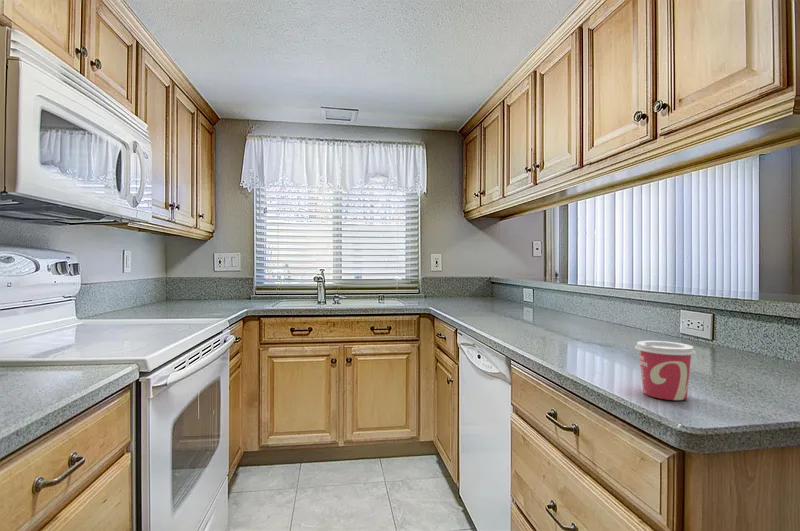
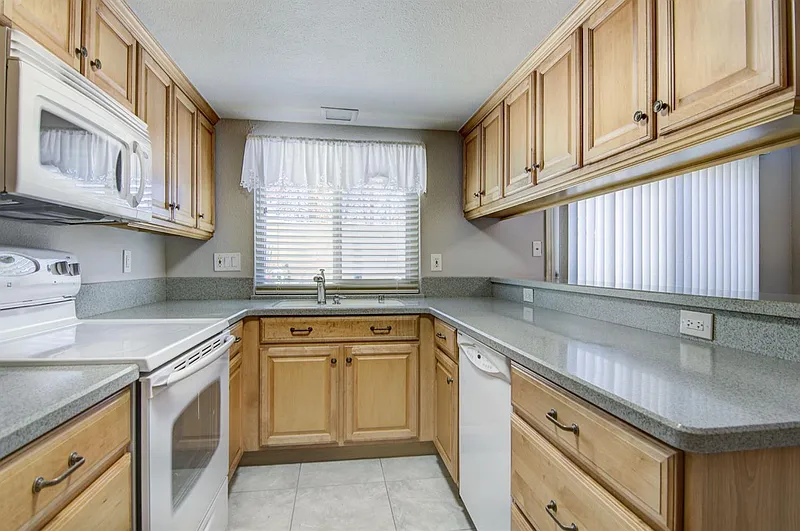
- cup [634,340,697,401]
